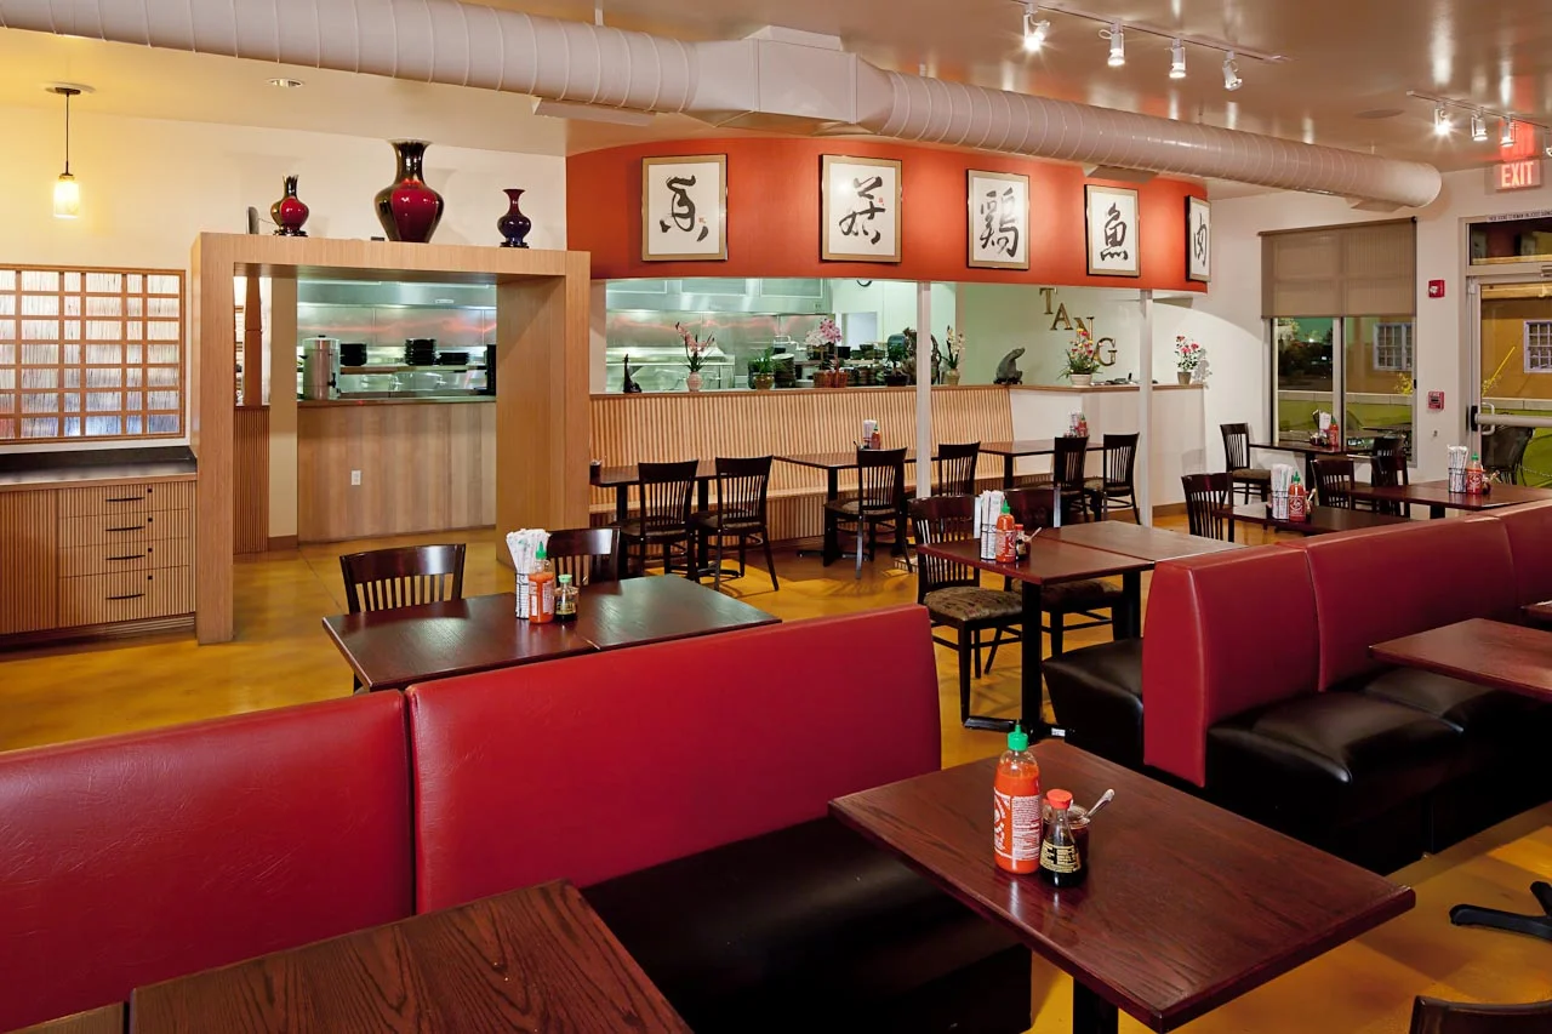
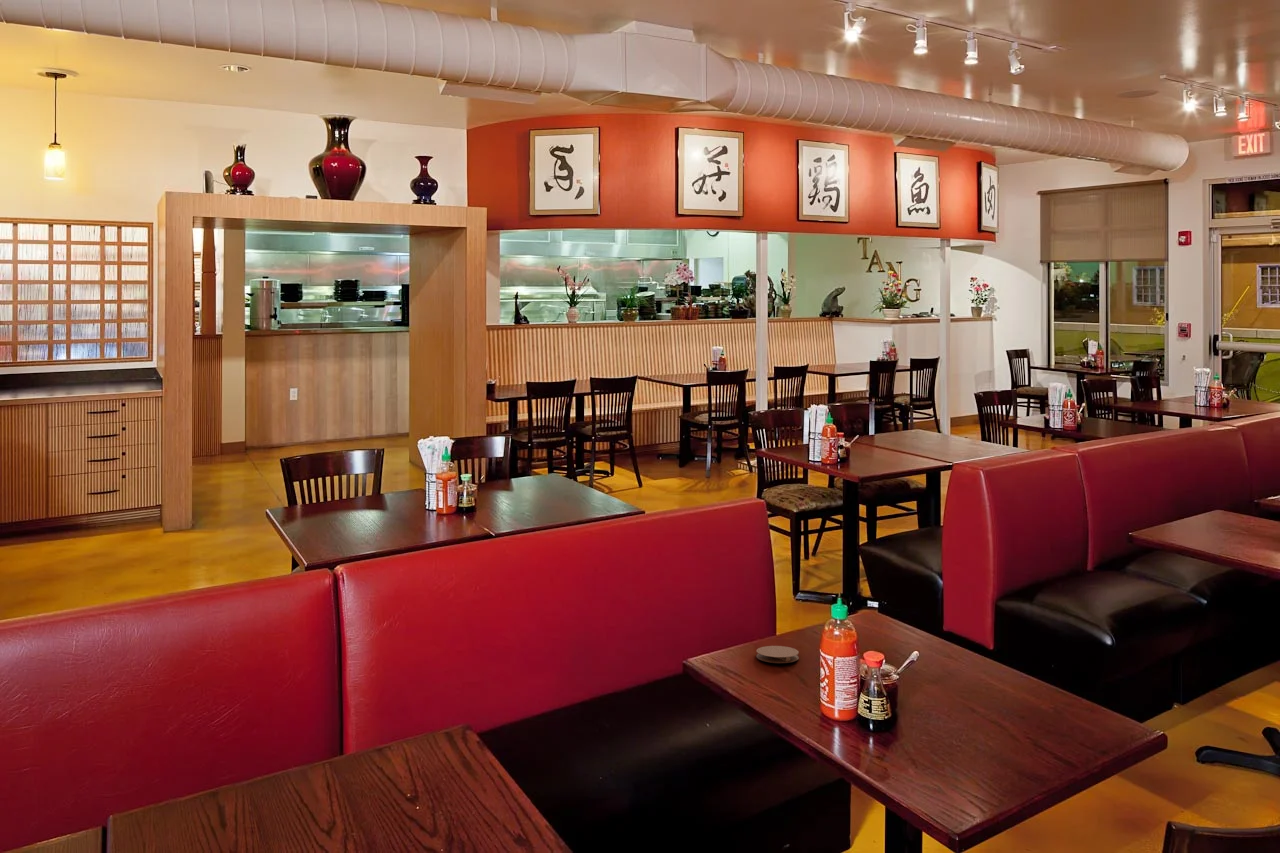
+ coaster [756,645,800,664]
